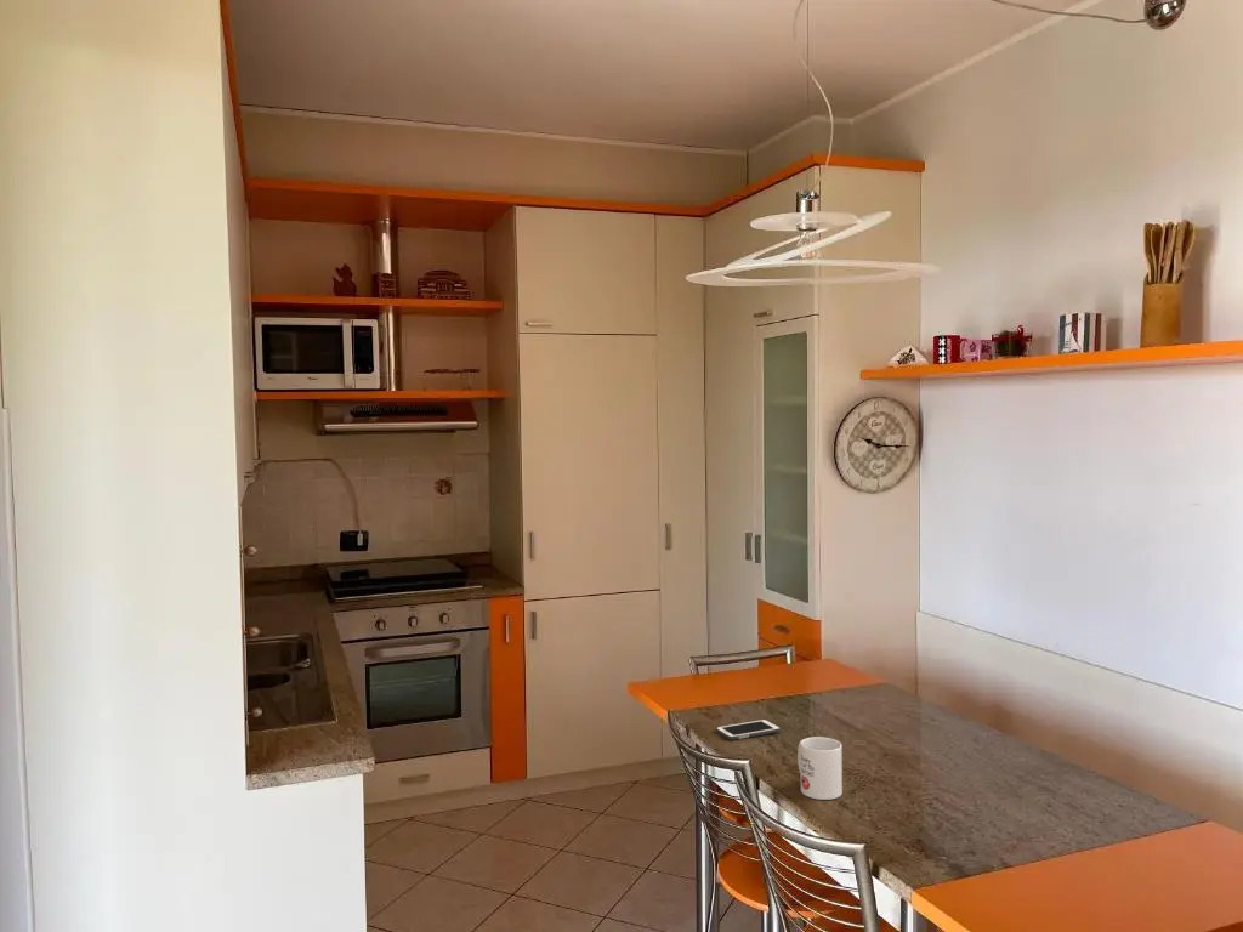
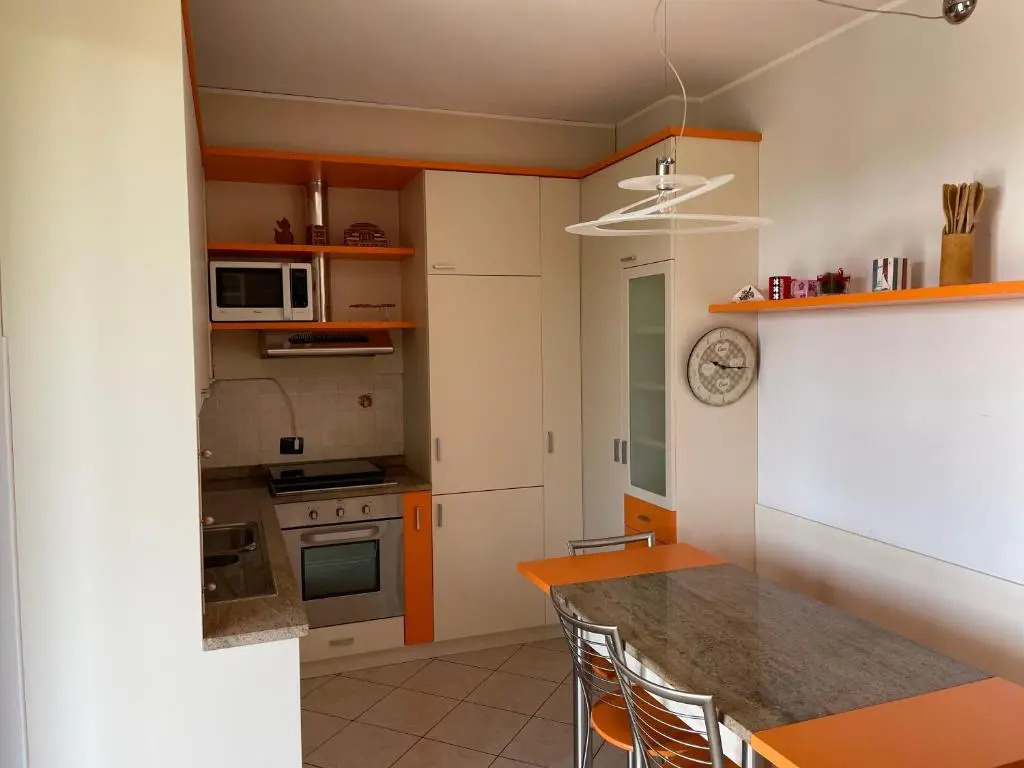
- cell phone [715,718,782,741]
- mug [796,735,844,801]
